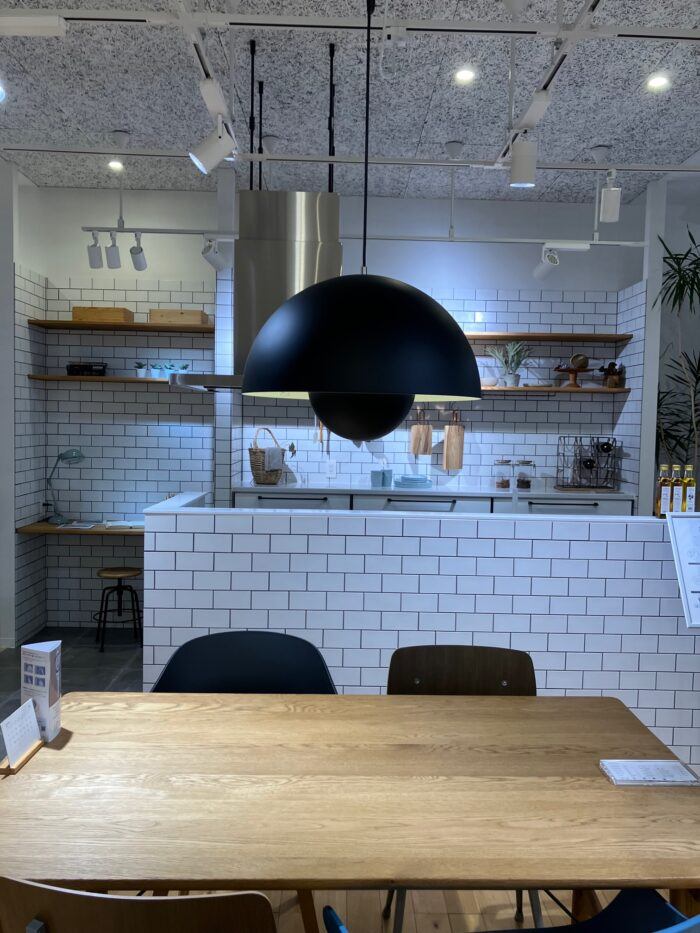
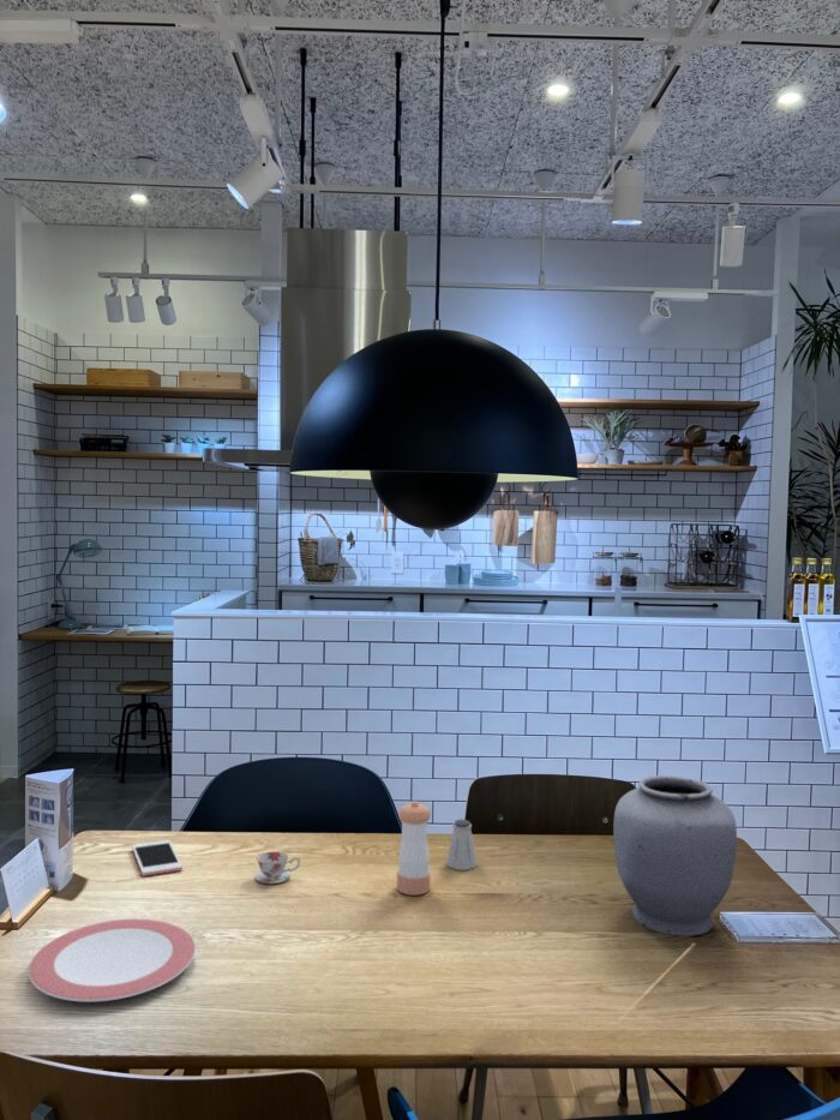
+ vase [612,774,738,938]
+ plate [28,918,197,1004]
+ cell phone [131,839,184,878]
+ saltshaker [445,819,478,872]
+ pepper shaker [396,801,432,897]
+ teacup [254,850,301,885]
